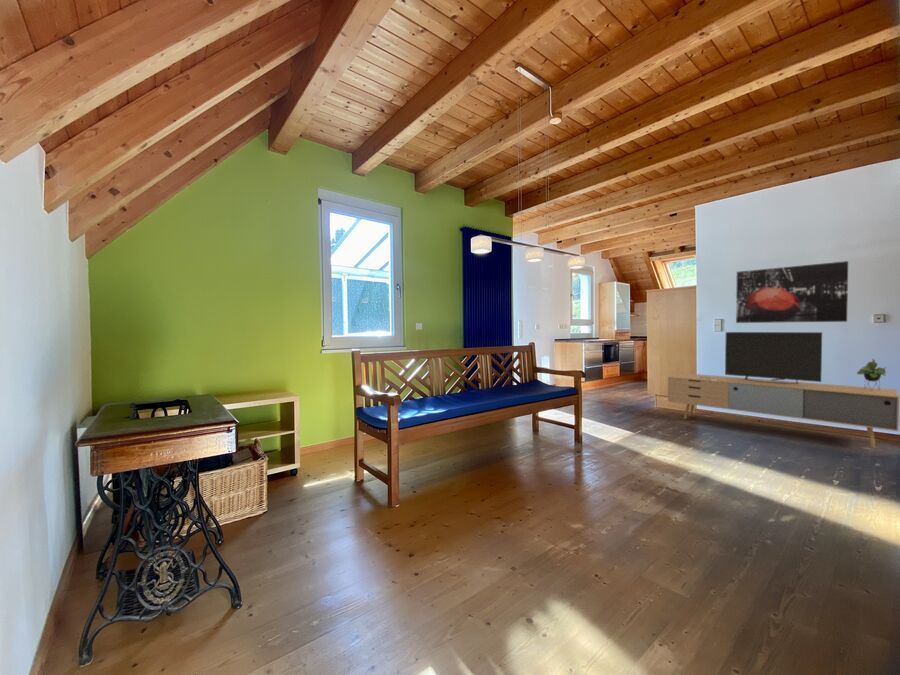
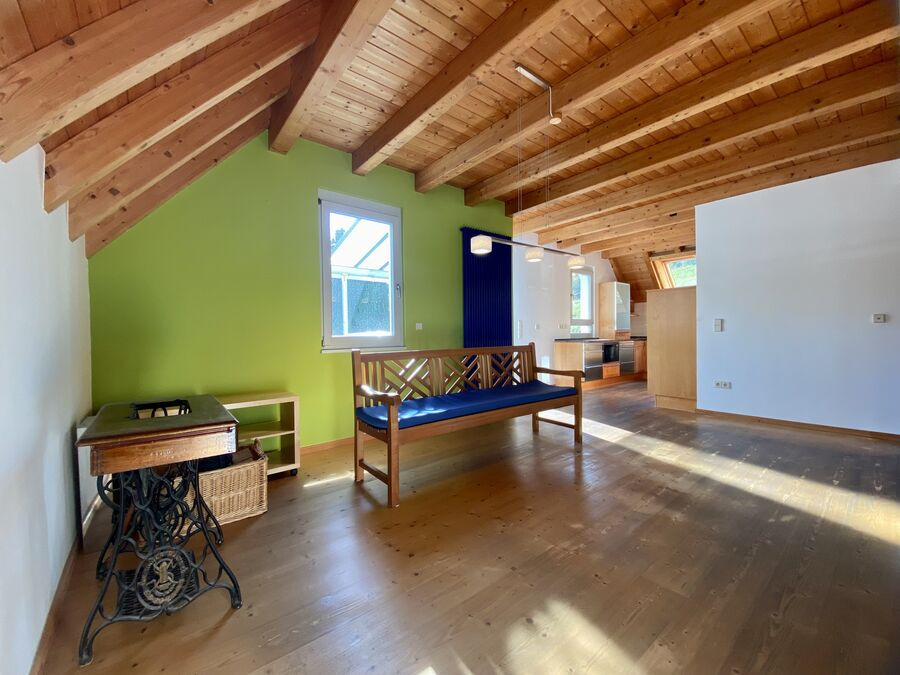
- media console [667,331,900,449]
- wall art [735,260,849,324]
